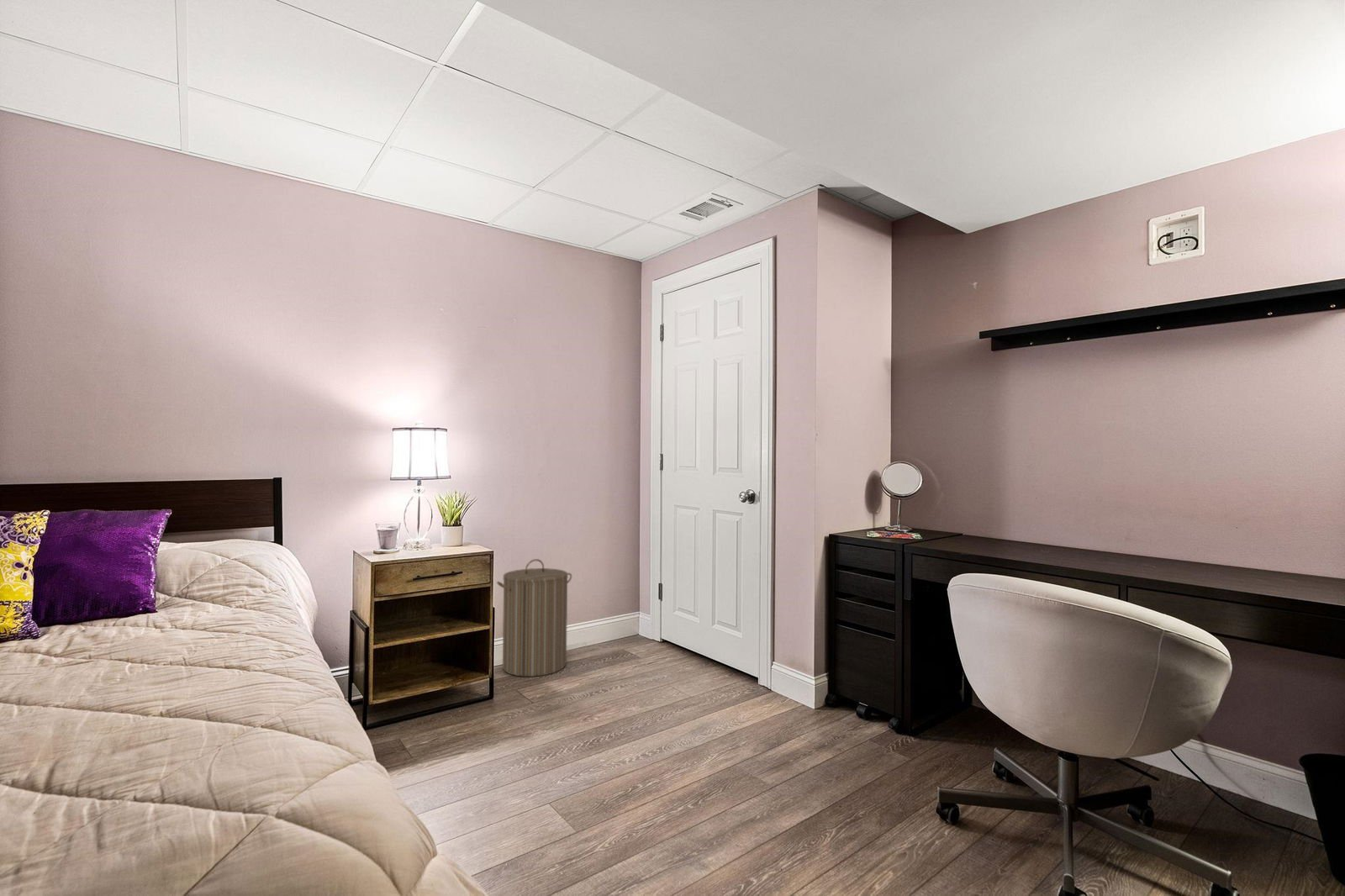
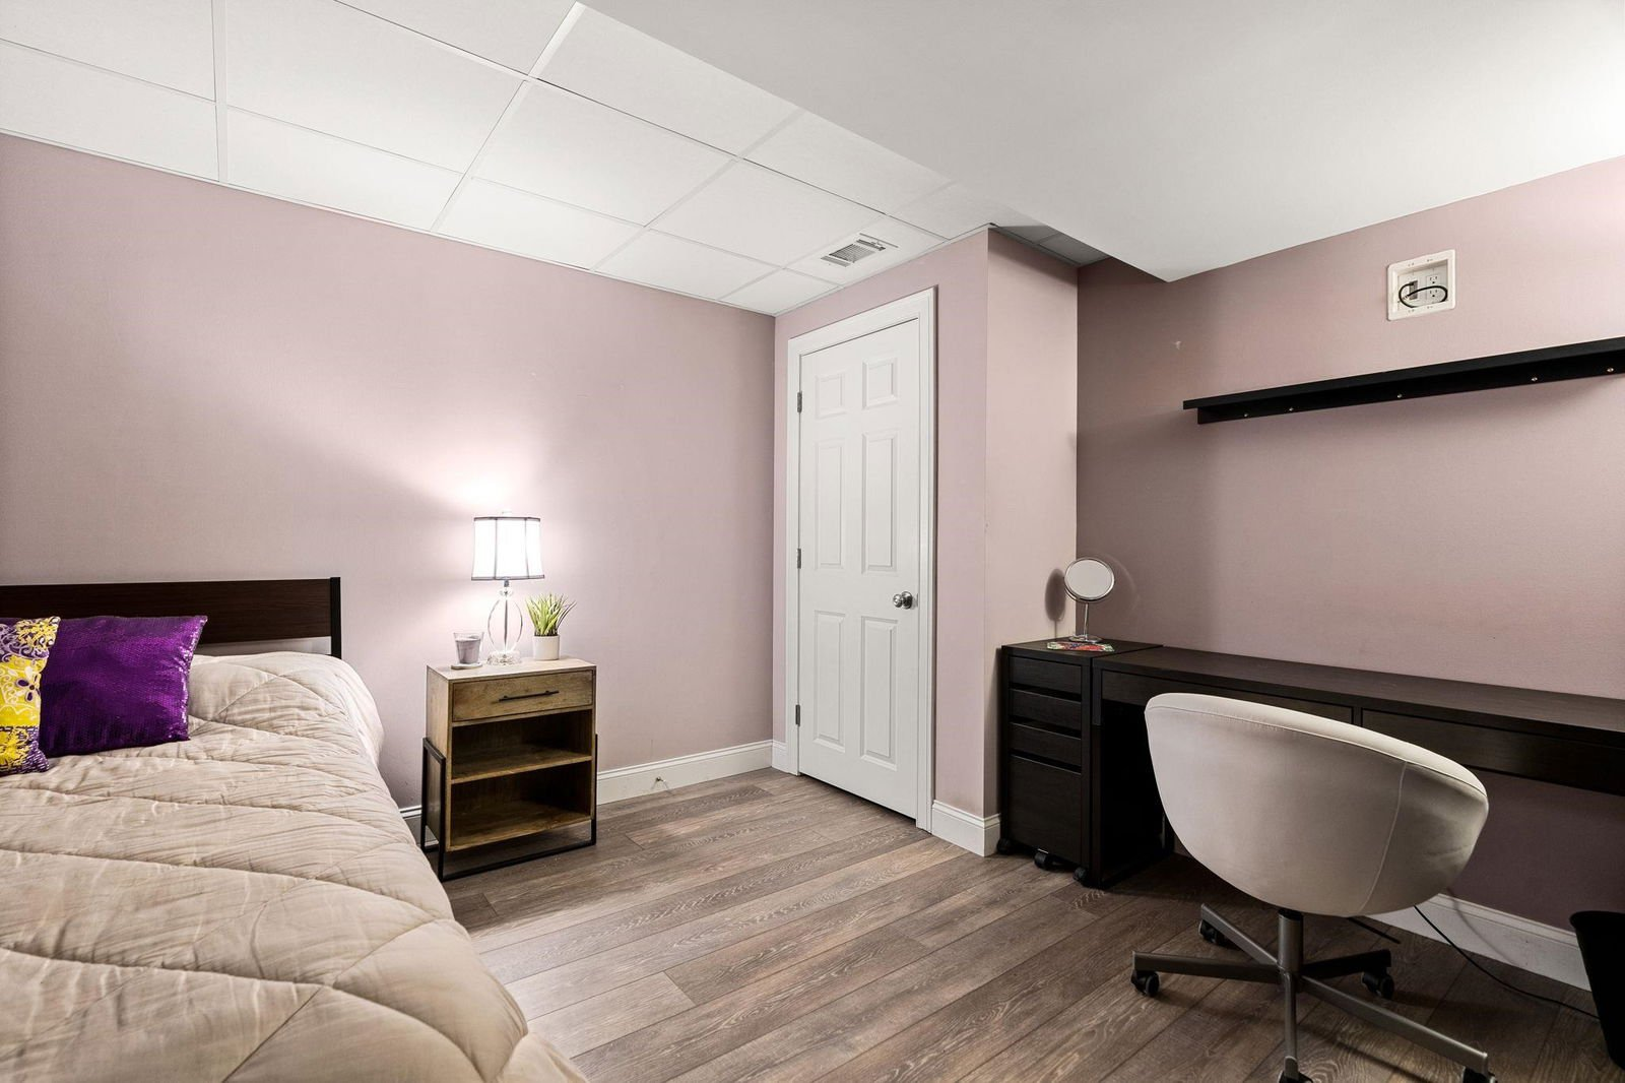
- laundry hamper [496,558,572,677]
